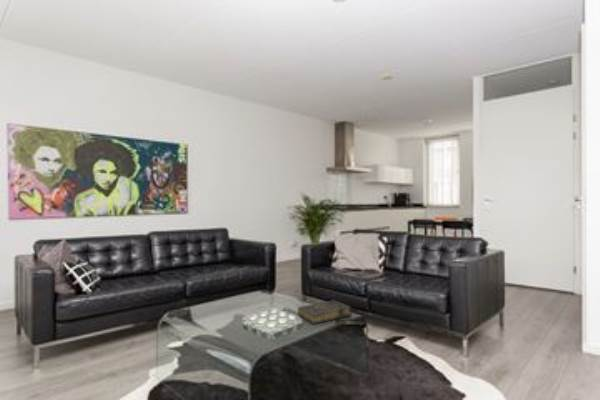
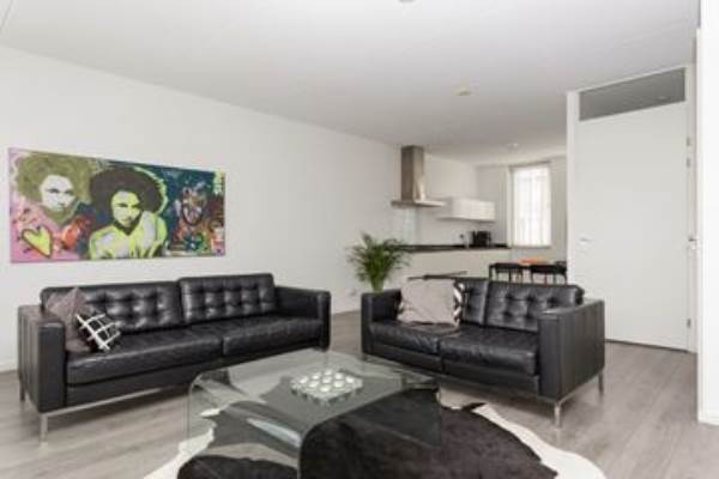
- book [297,299,353,325]
